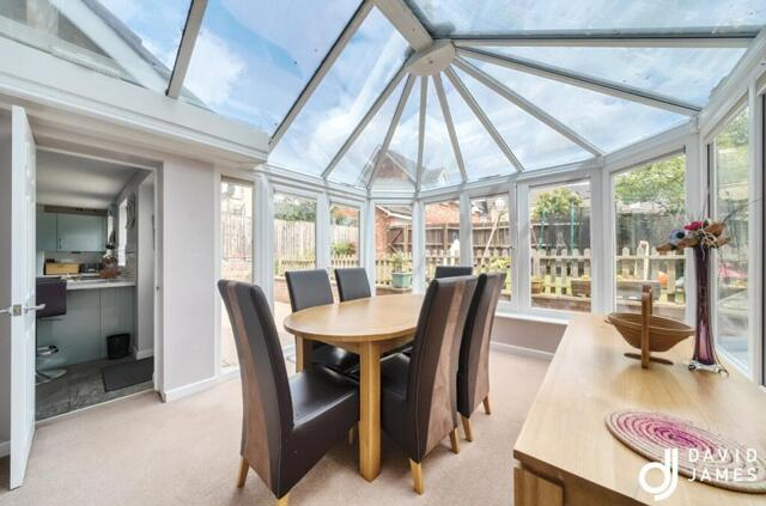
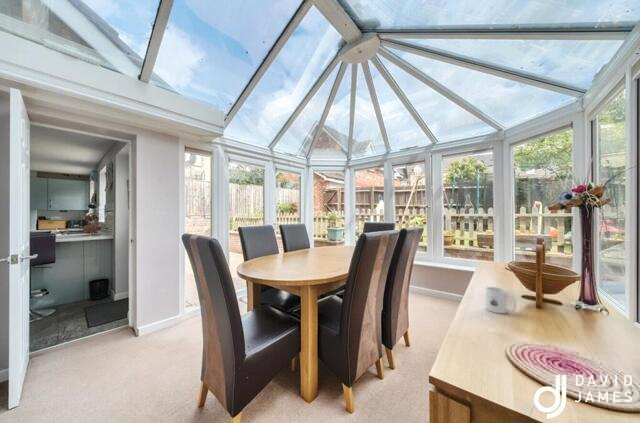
+ mug [485,286,517,314]
